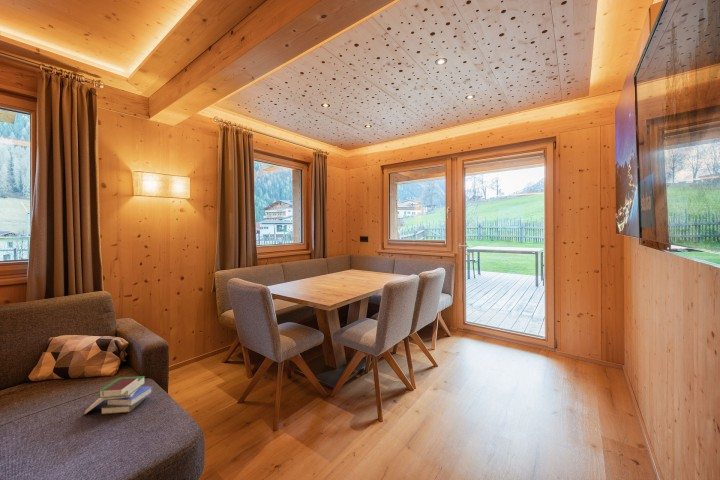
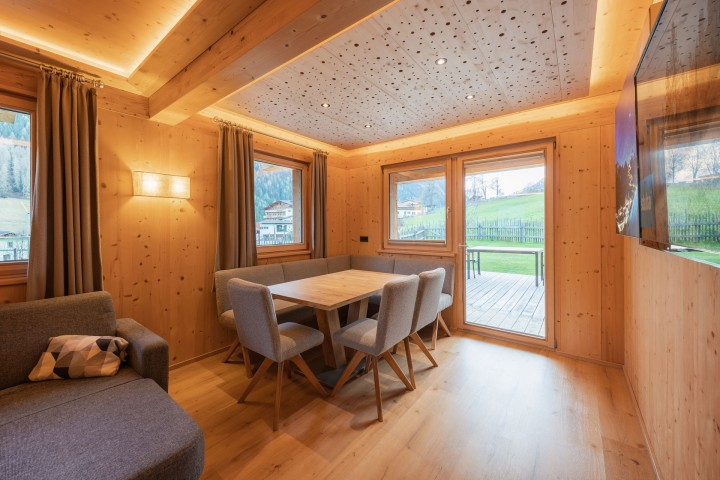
- book [84,375,154,416]
